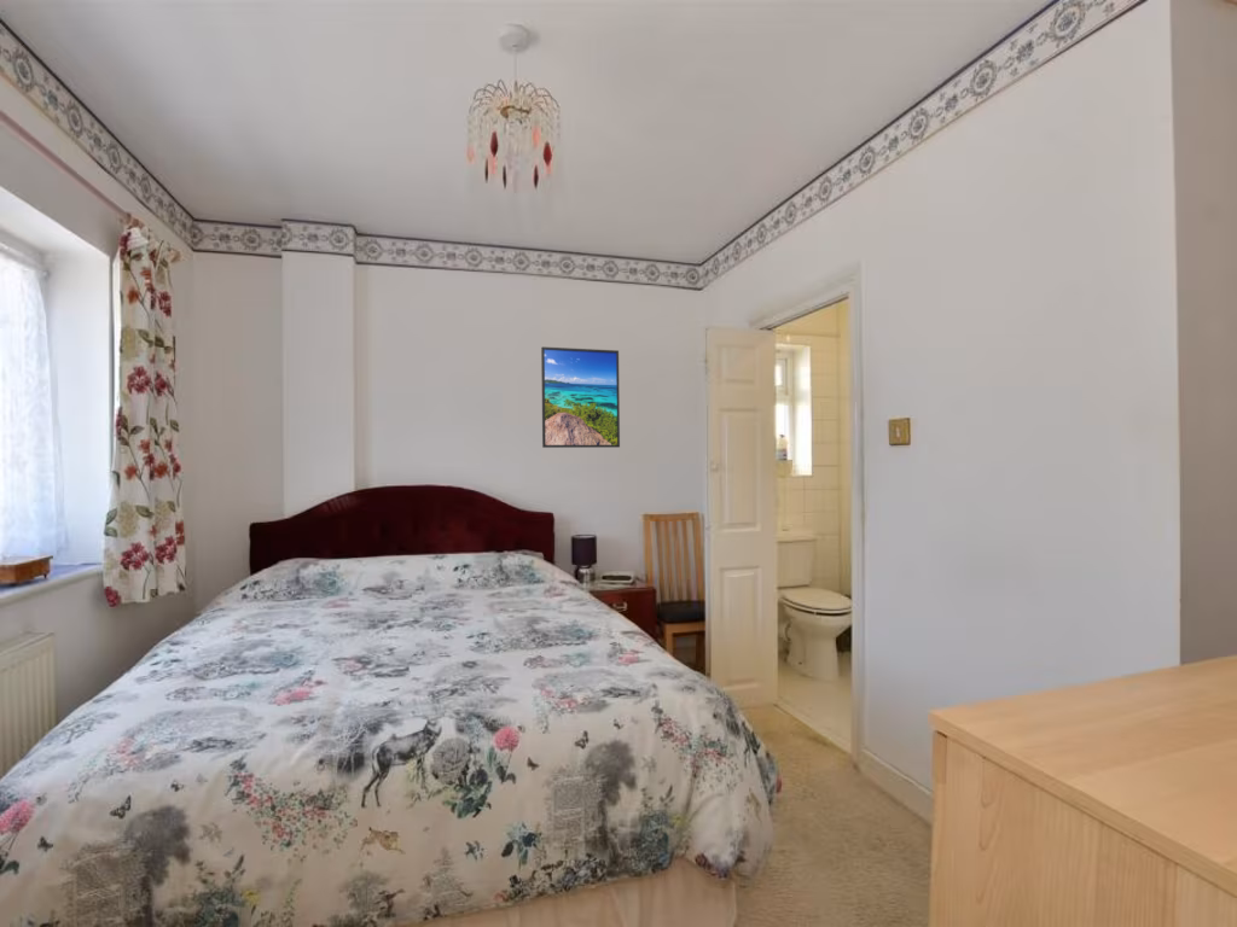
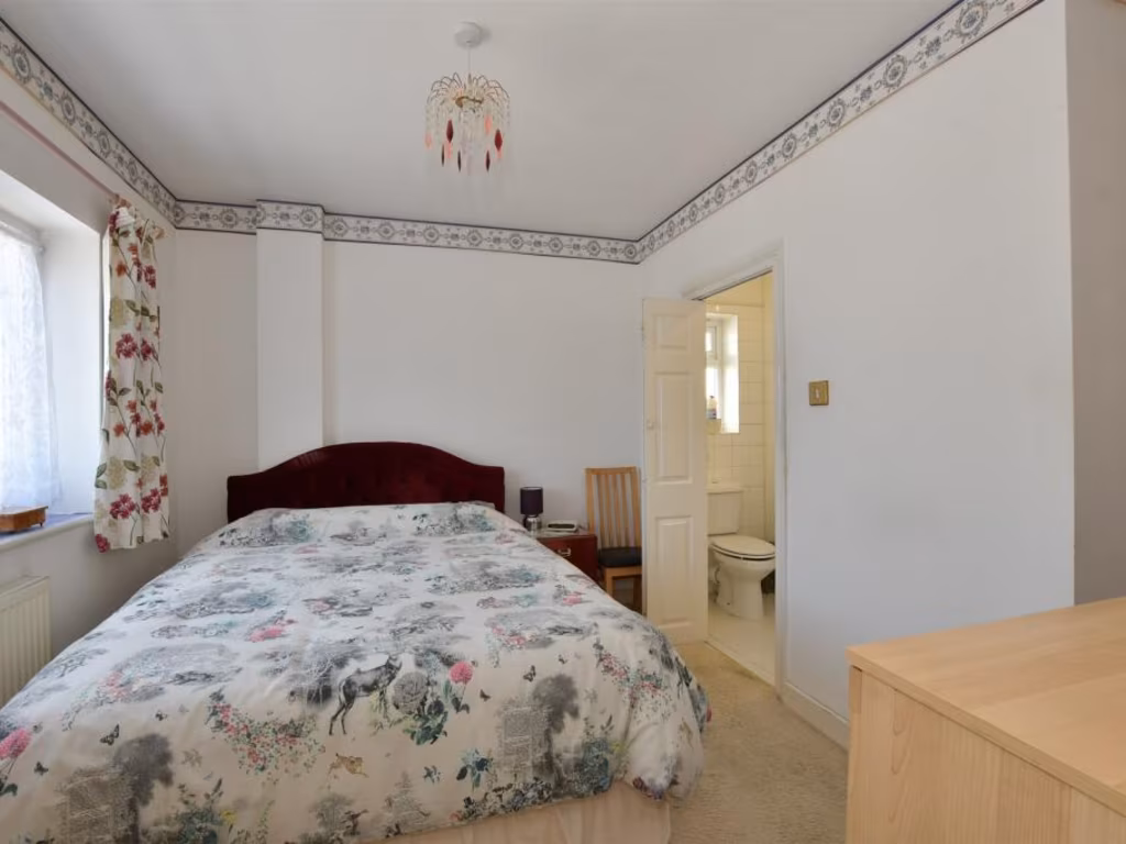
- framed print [540,345,621,449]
